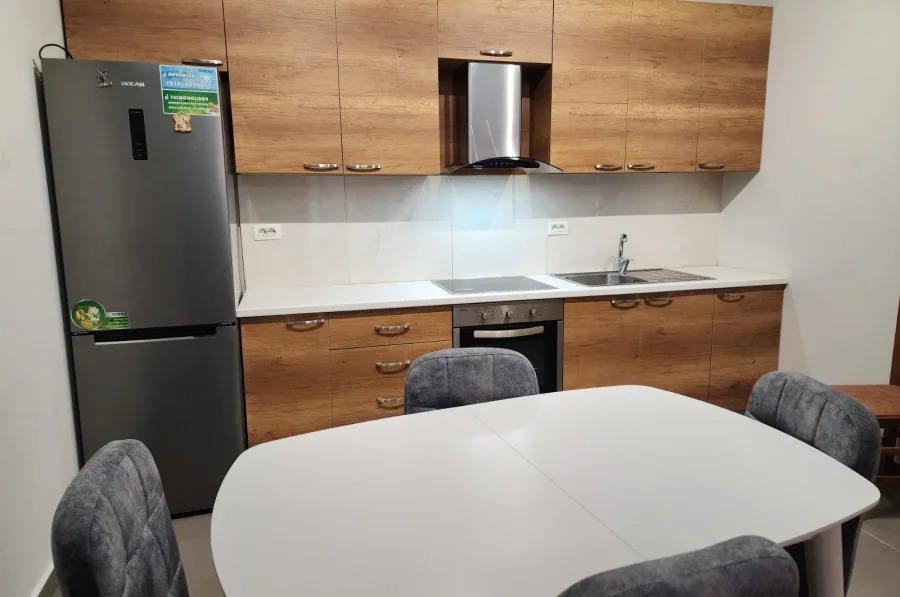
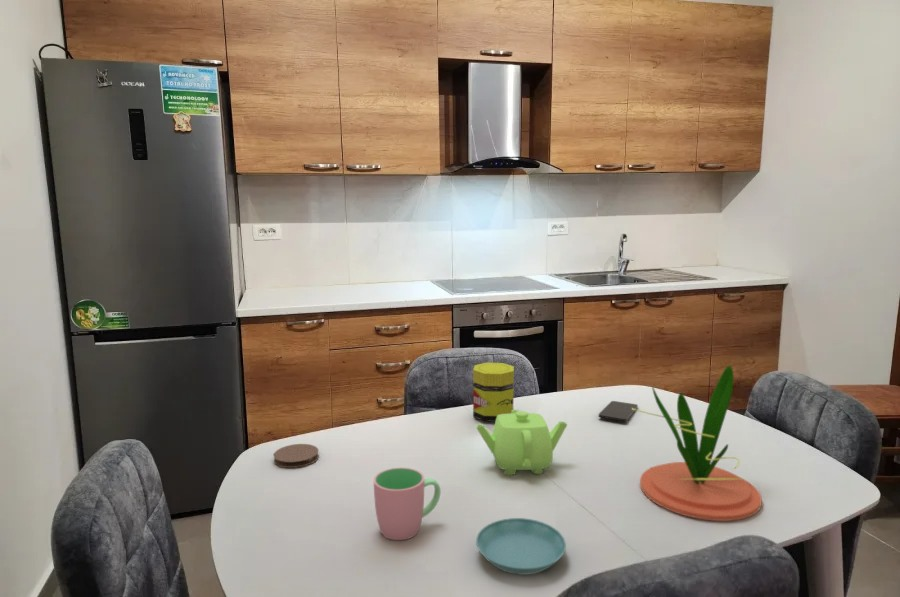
+ plant [632,365,763,522]
+ jar [472,362,515,423]
+ saucer [475,517,567,576]
+ coaster [273,443,320,469]
+ teapot [475,409,568,476]
+ smartphone [598,400,639,422]
+ cup [373,466,442,541]
